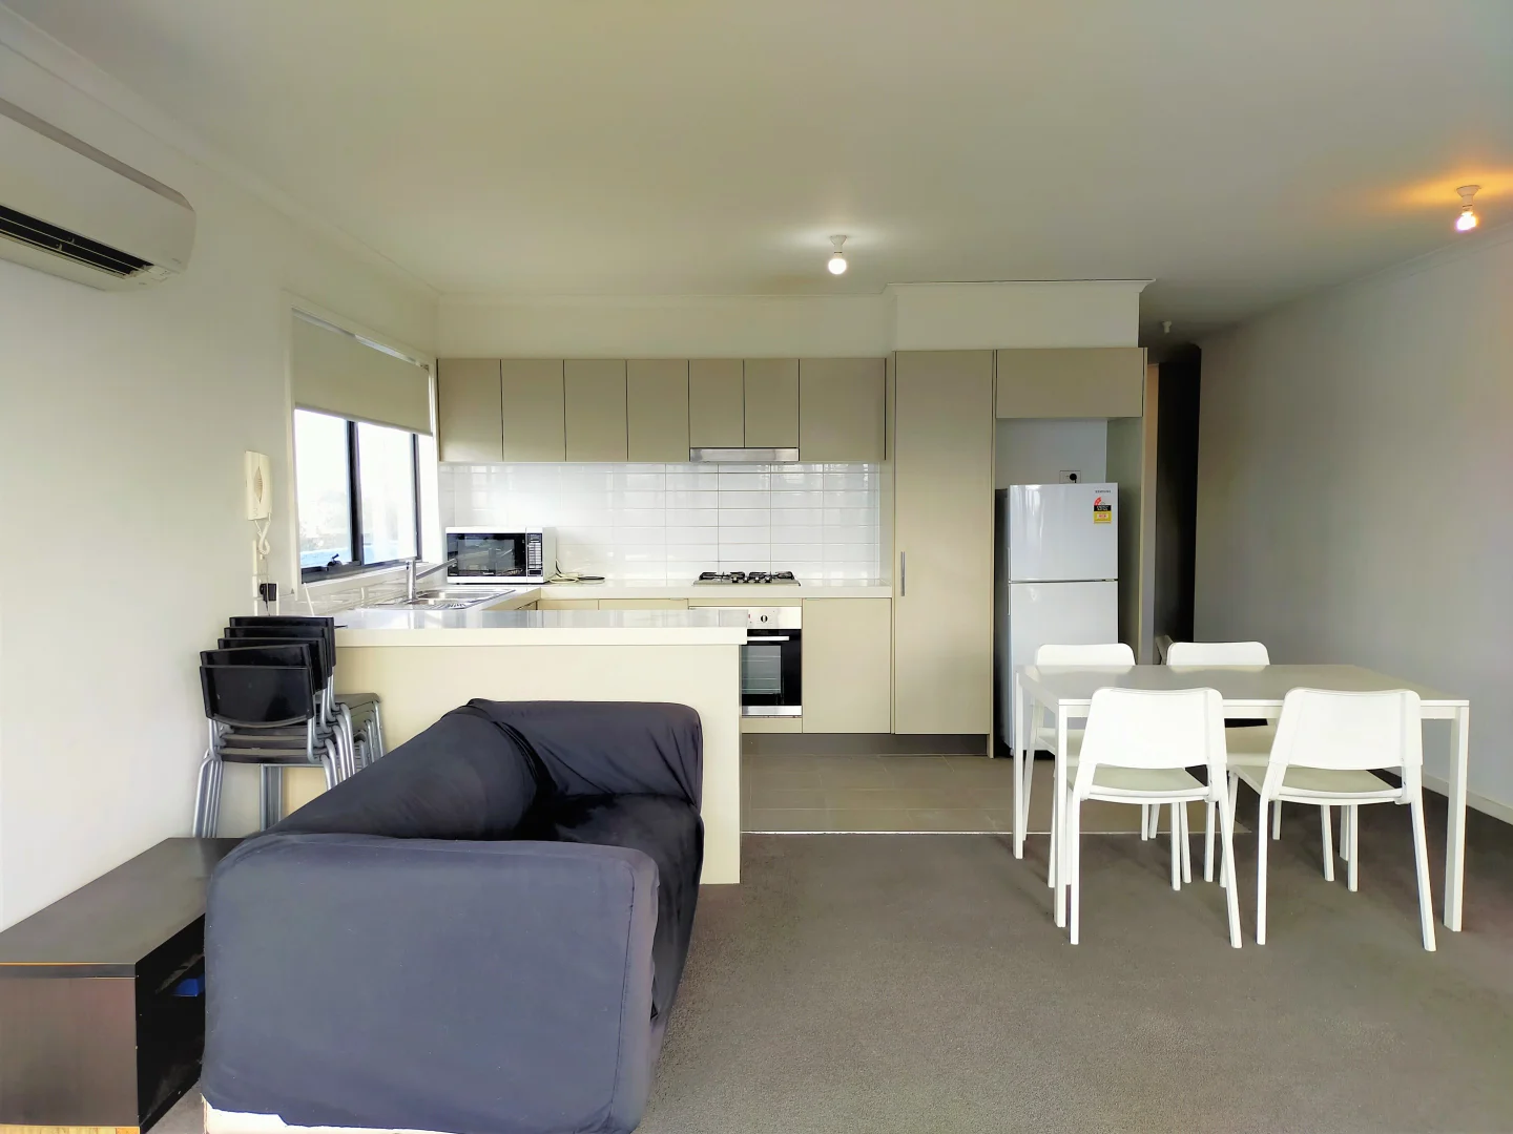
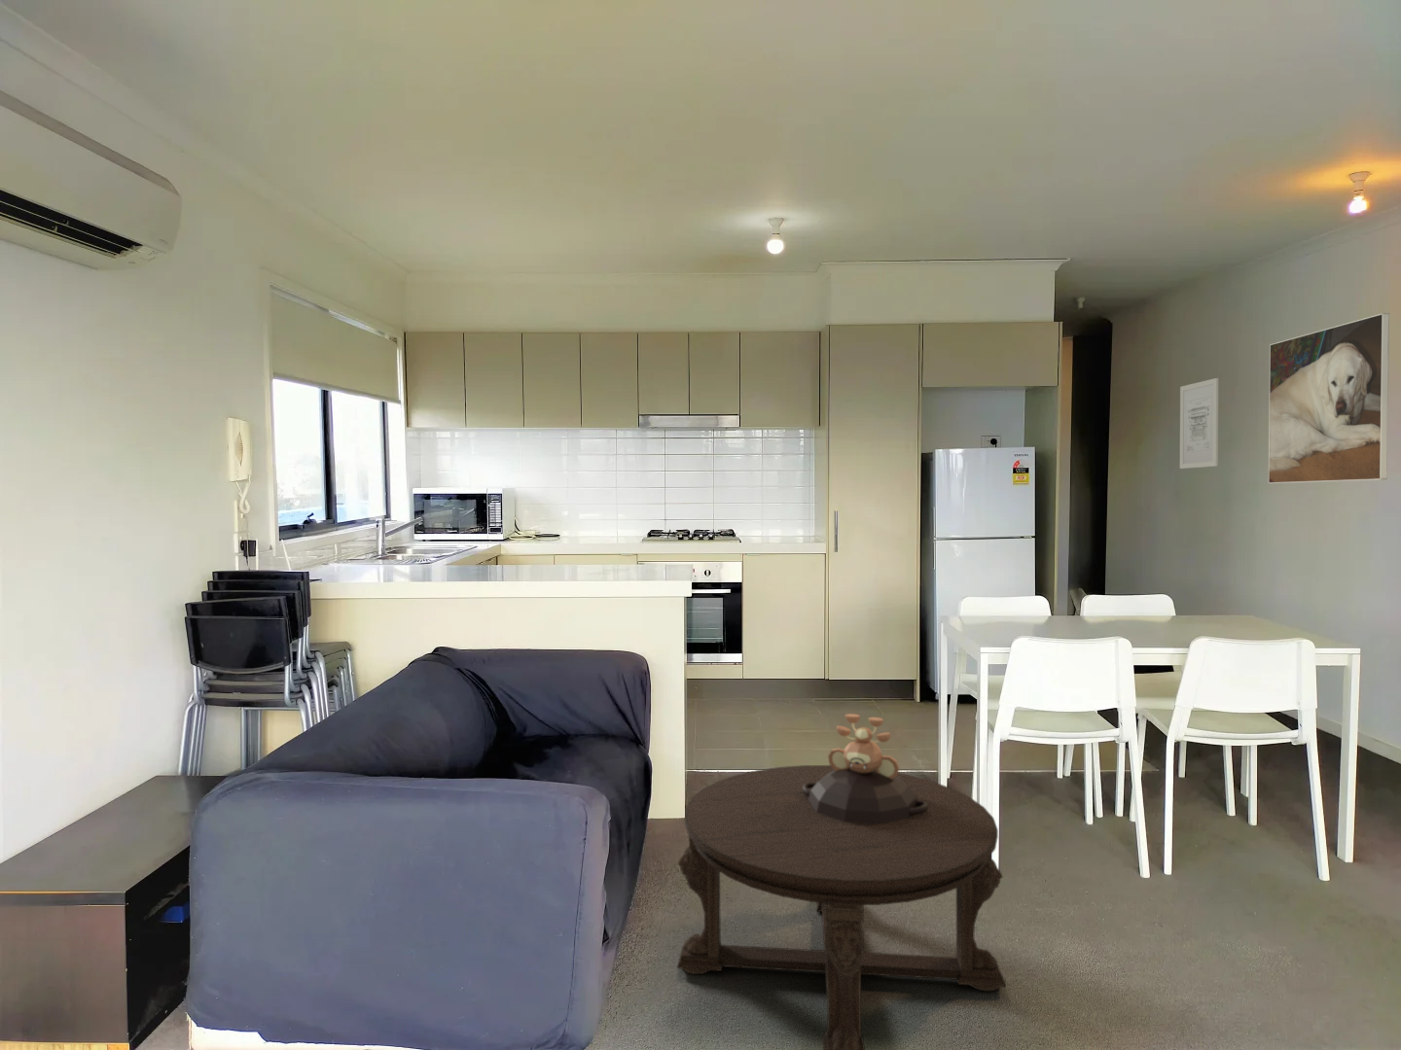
+ coffee table [676,764,1007,1050]
+ wall art [1179,377,1219,470]
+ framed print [1268,312,1390,484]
+ decorative bowl [803,712,928,824]
